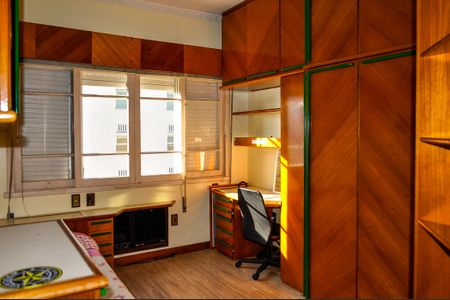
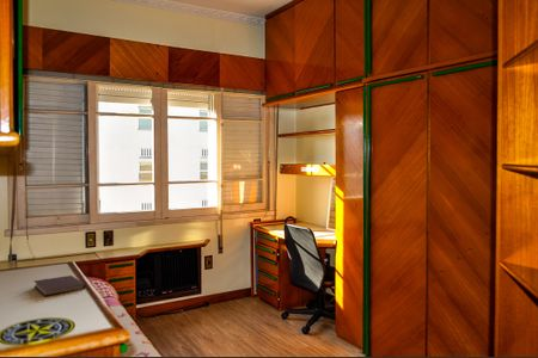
+ notebook [32,274,86,297]
